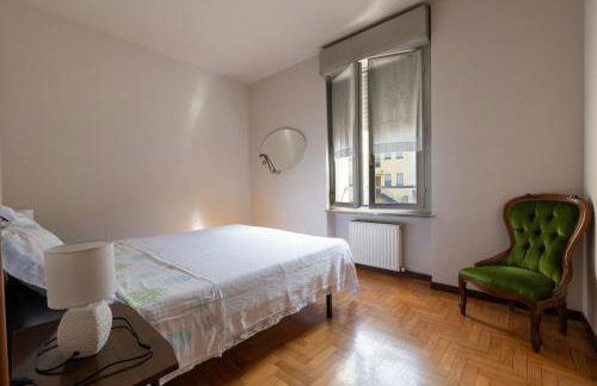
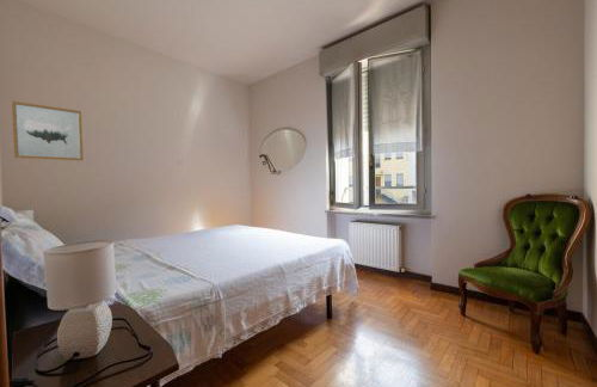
+ wall art [11,100,85,161]
